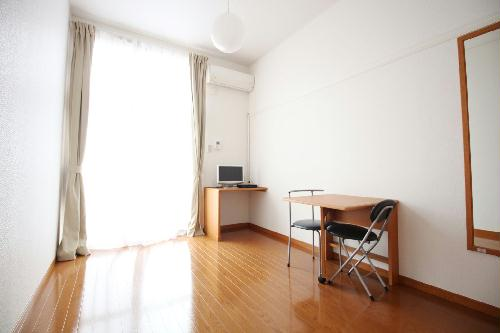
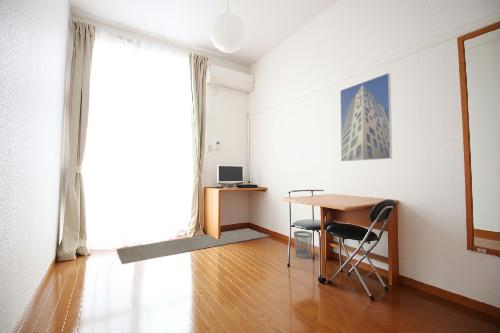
+ wastebasket [293,230,313,259]
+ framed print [339,72,393,162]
+ rug [116,227,271,265]
